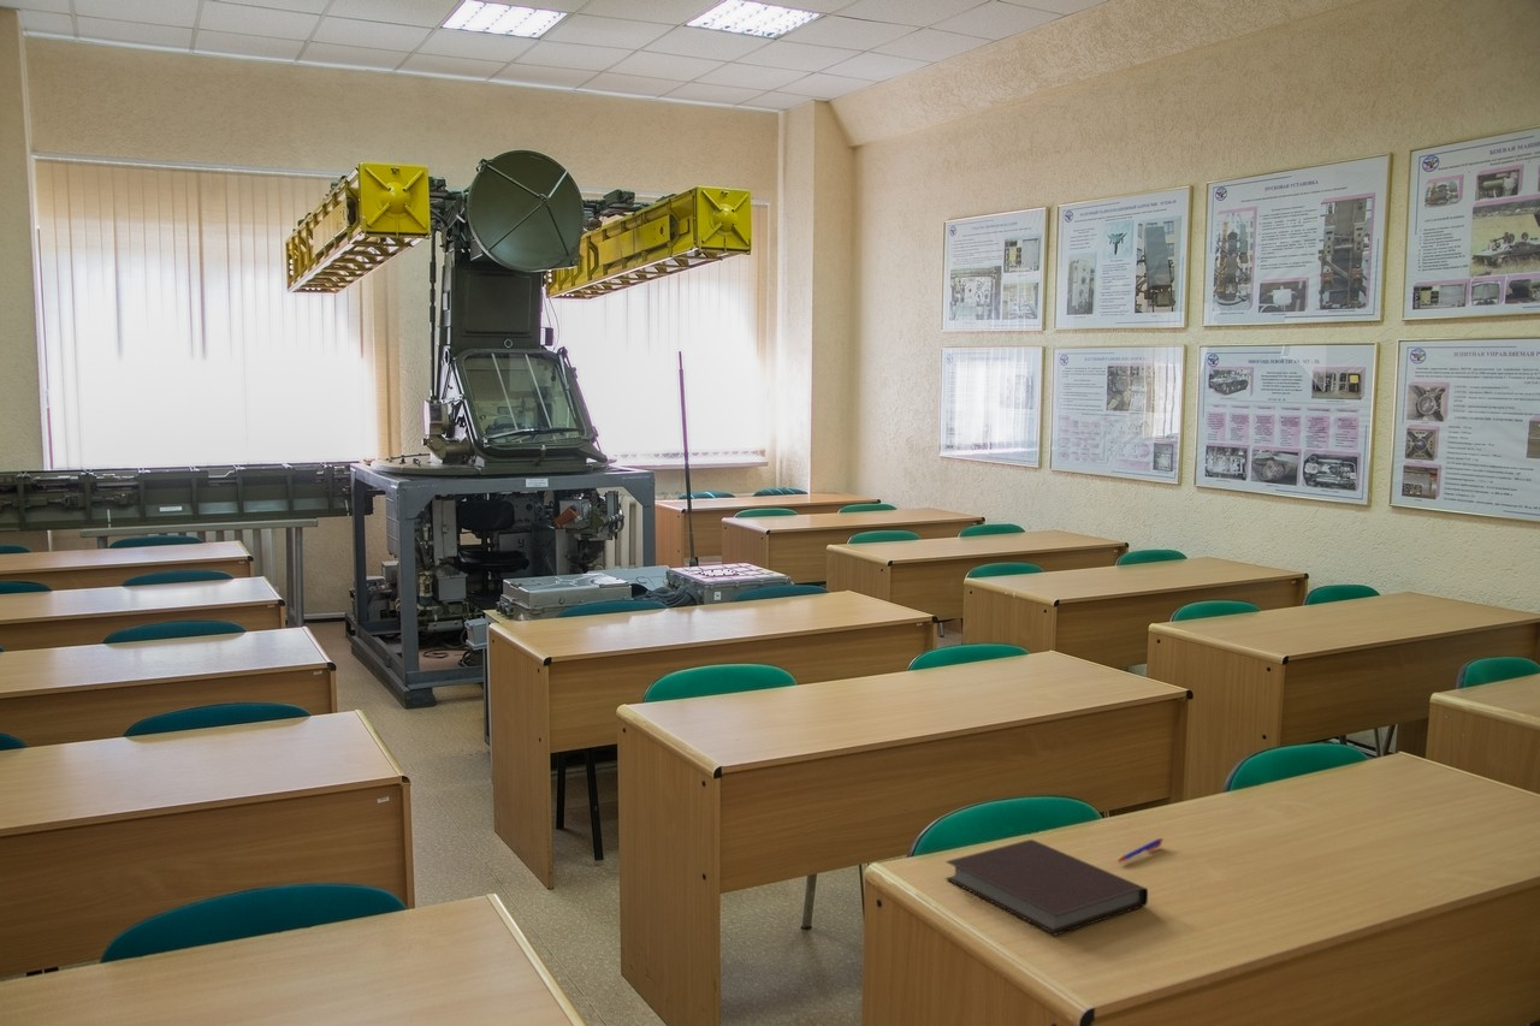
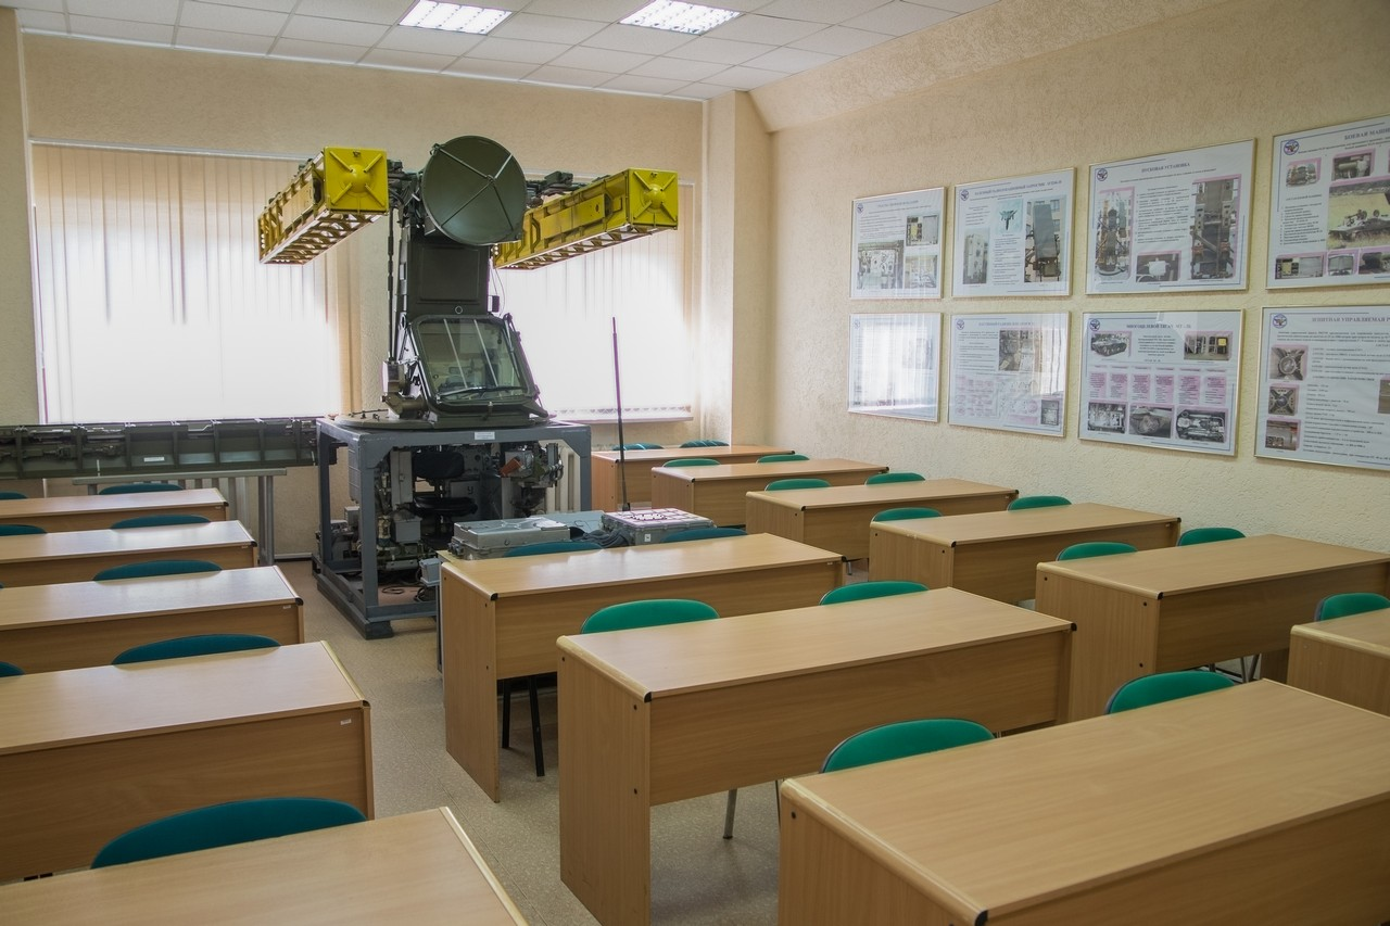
- notebook [944,838,1149,937]
- pen [1116,837,1165,864]
